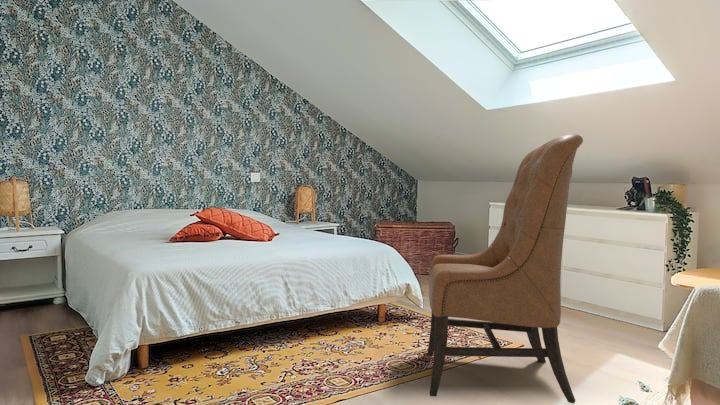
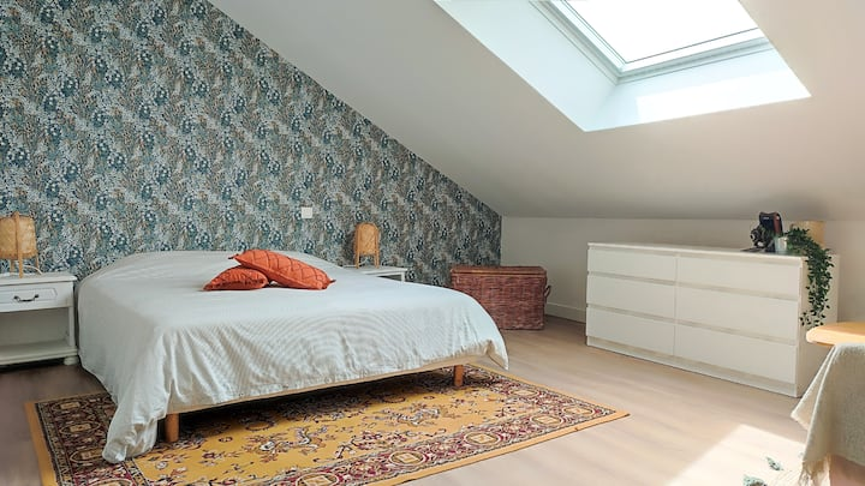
- chair [426,133,584,405]
